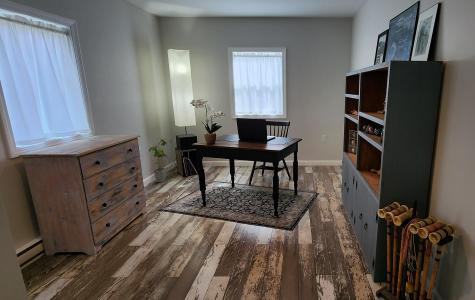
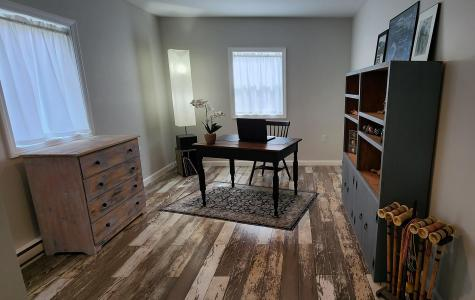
- house plant [148,137,173,183]
